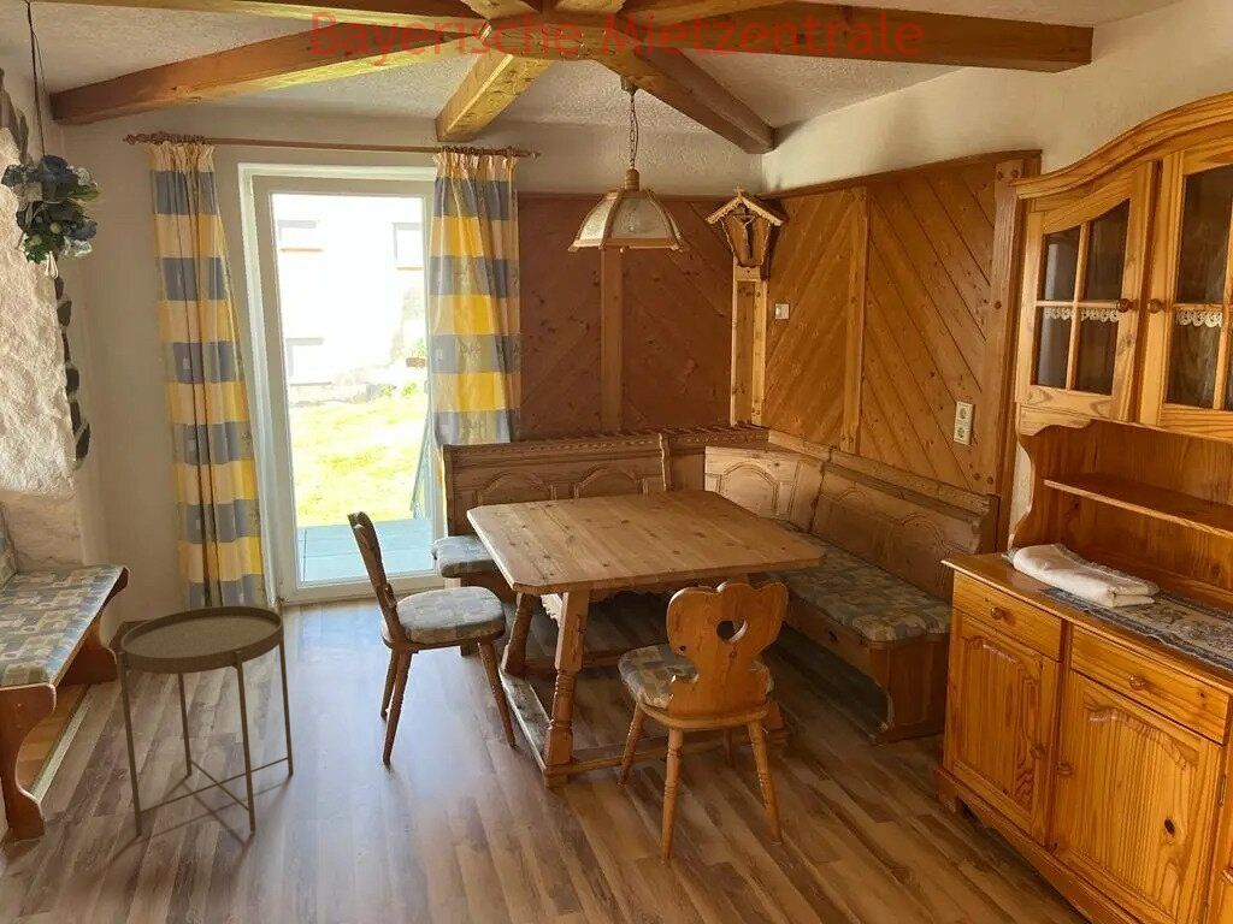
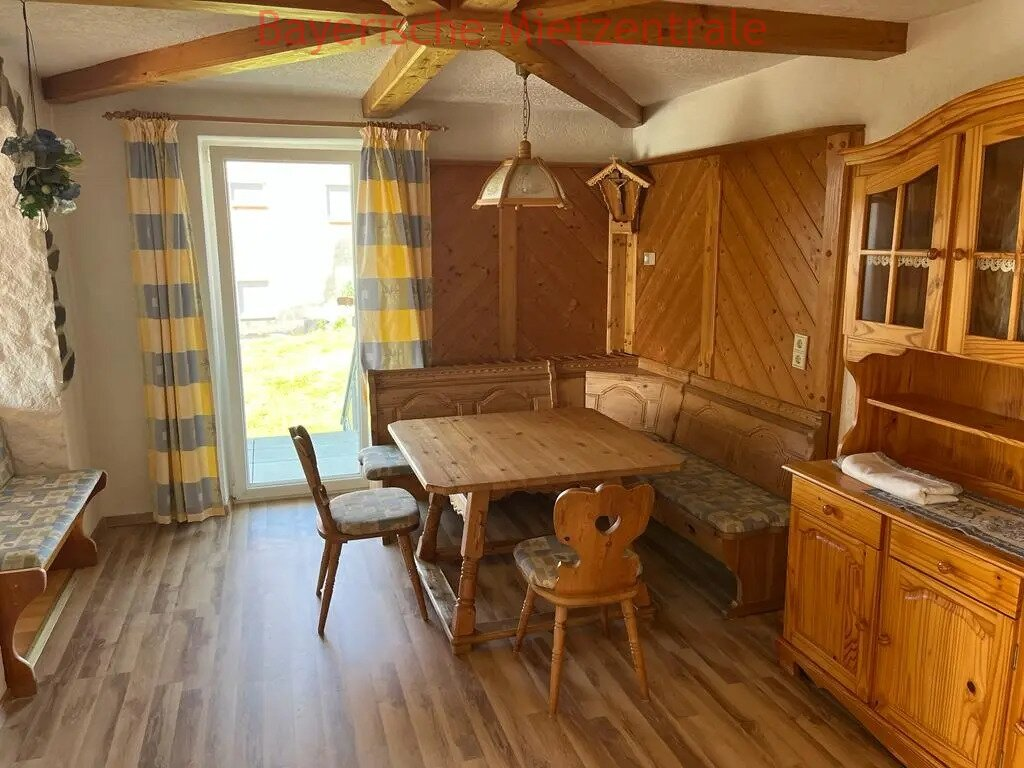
- side table [117,604,295,835]
